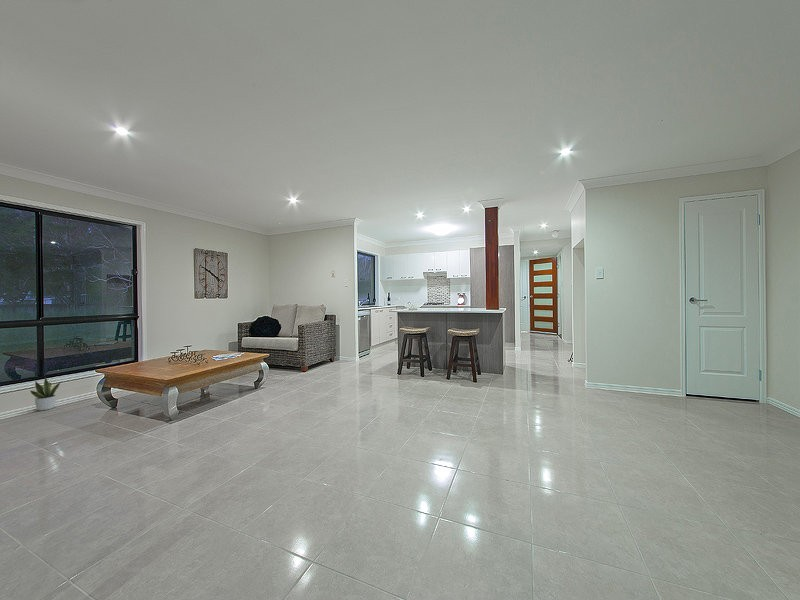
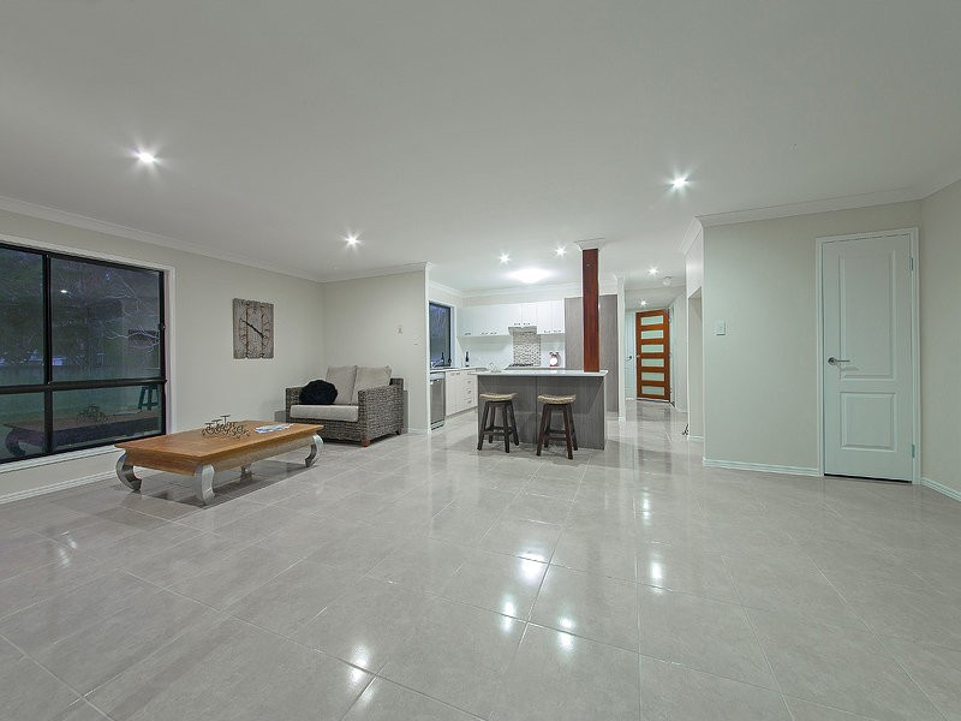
- potted plant [29,376,62,412]
